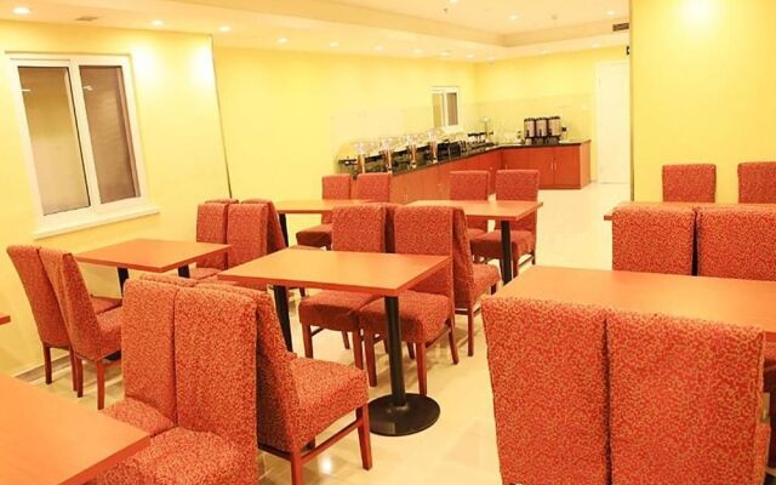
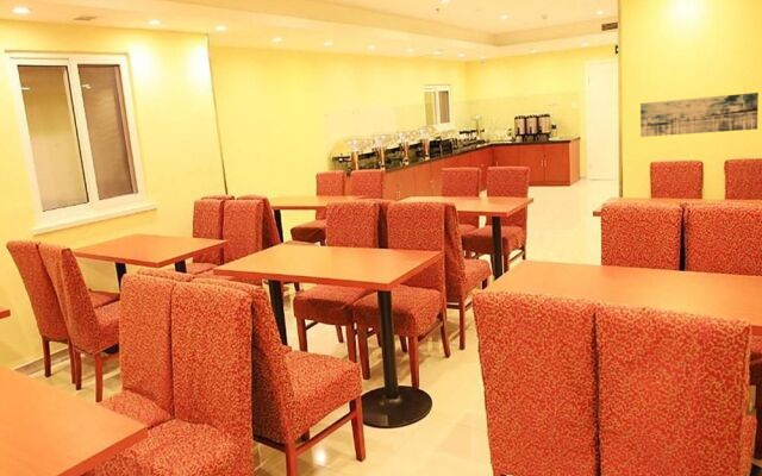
+ wall art [639,92,760,138]
